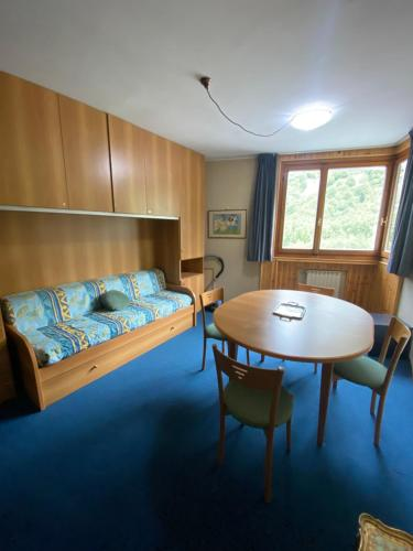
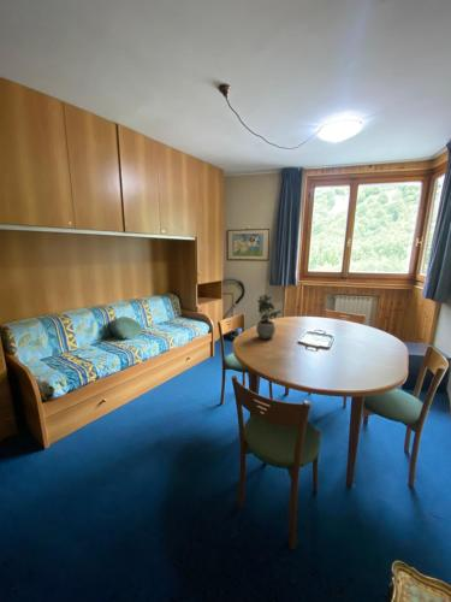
+ potted plant [255,294,283,341]
